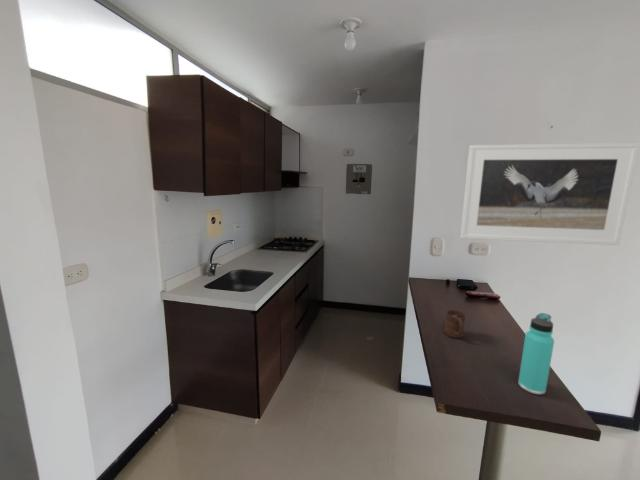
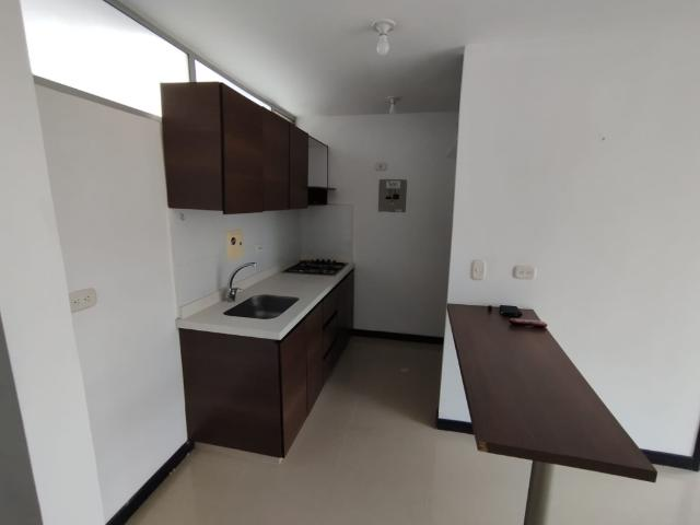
- cup [444,309,466,339]
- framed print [459,142,640,246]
- thermos bottle [517,312,555,396]
